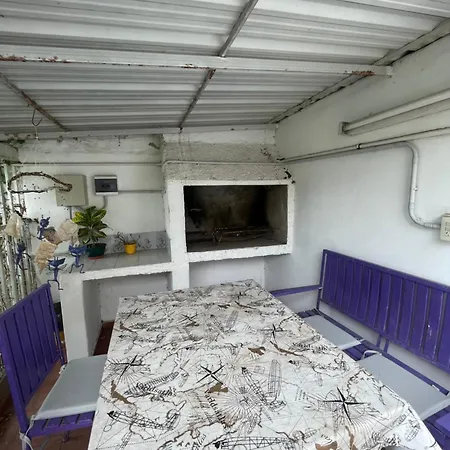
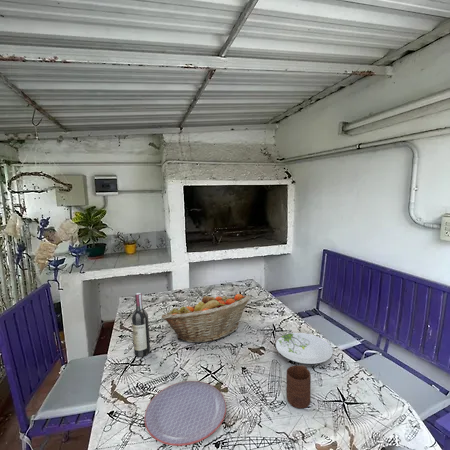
+ cup [286,364,312,409]
+ plate [275,332,334,365]
+ fruit basket [161,293,252,344]
+ wine bottle [131,292,151,358]
+ plate [143,380,227,447]
